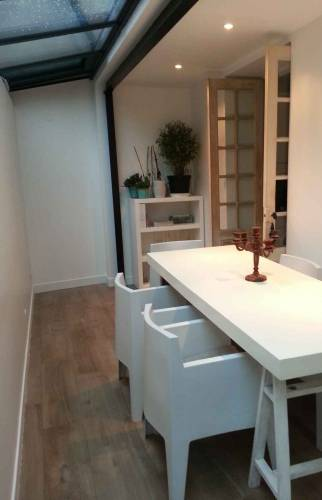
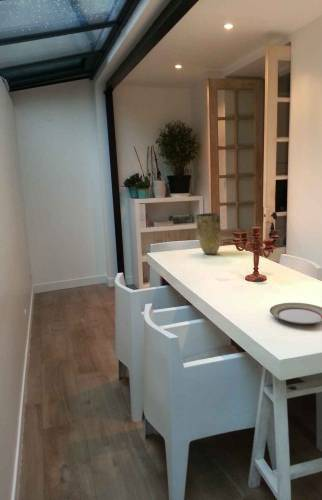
+ vase [194,212,222,255]
+ plate [269,302,322,325]
